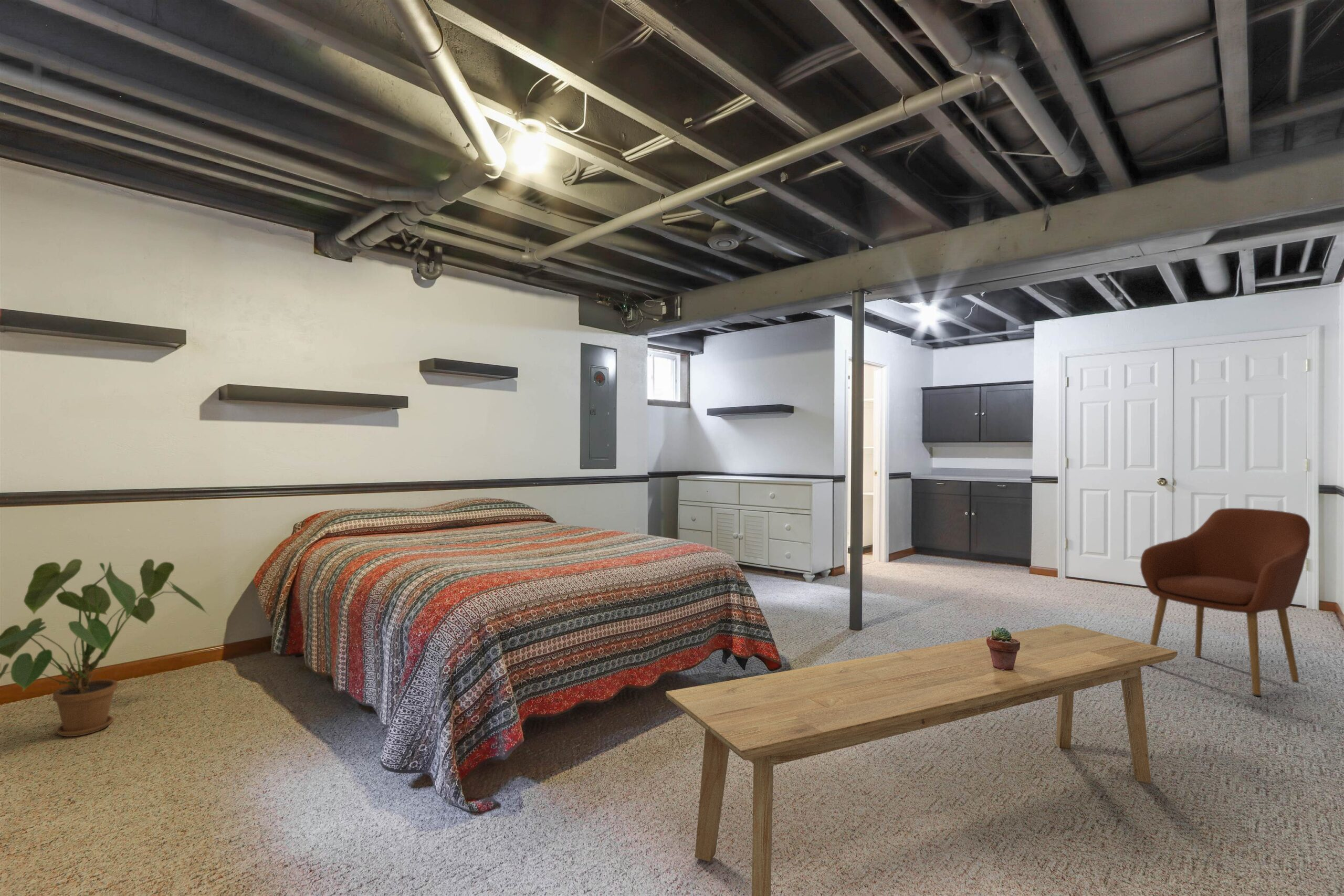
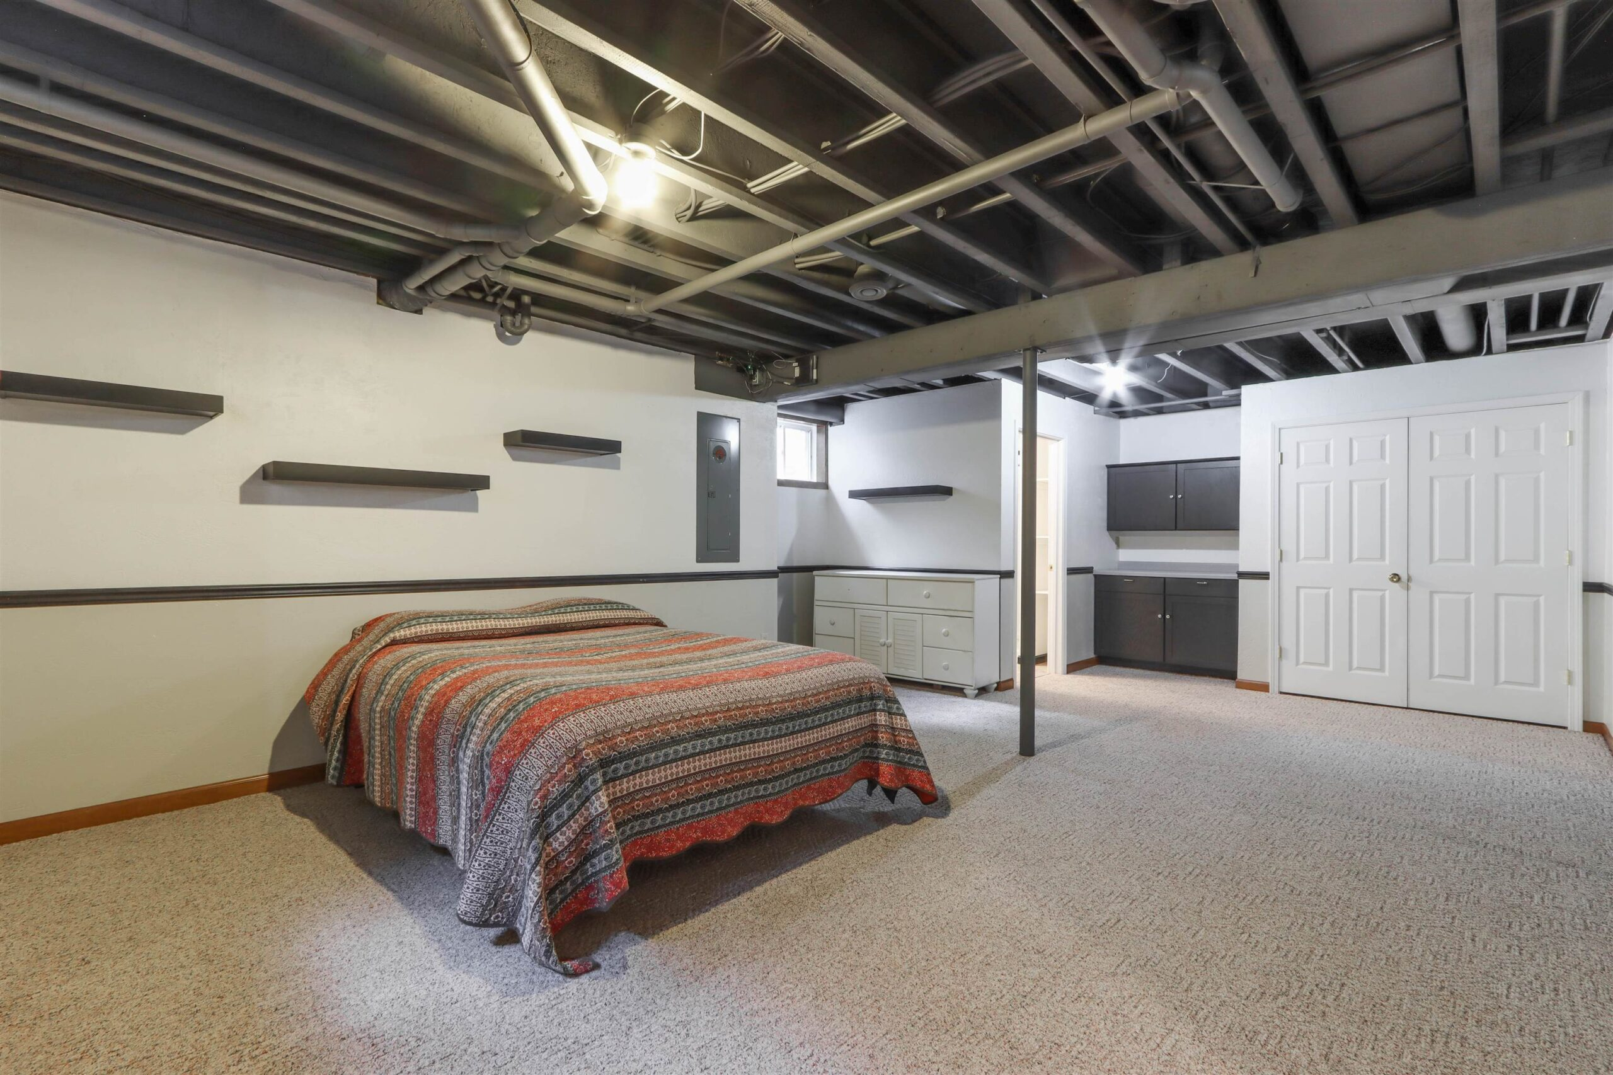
- potted succulent [986,627,1020,671]
- armchair [1140,508,1311,697]
- house plant [0,558,211,737]
- bench [665,624,1178,896]
